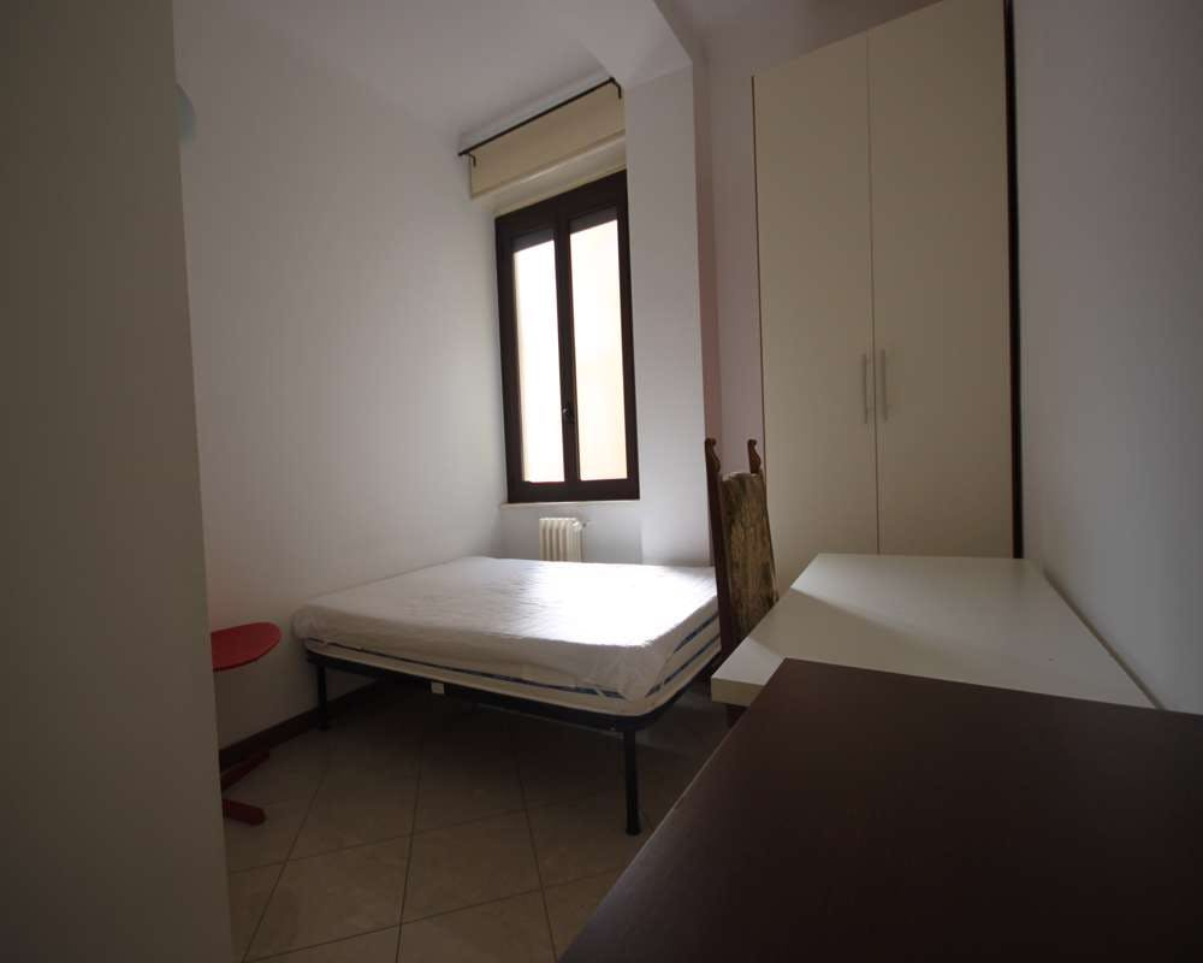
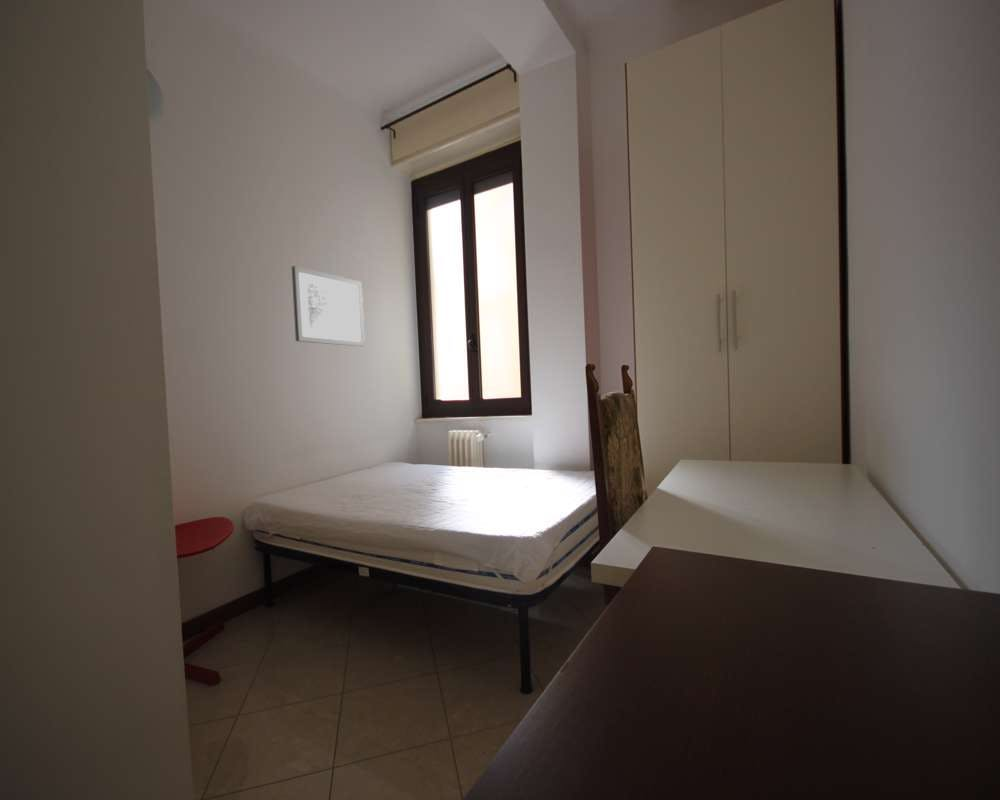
+ wall art [291,265,366,347]
